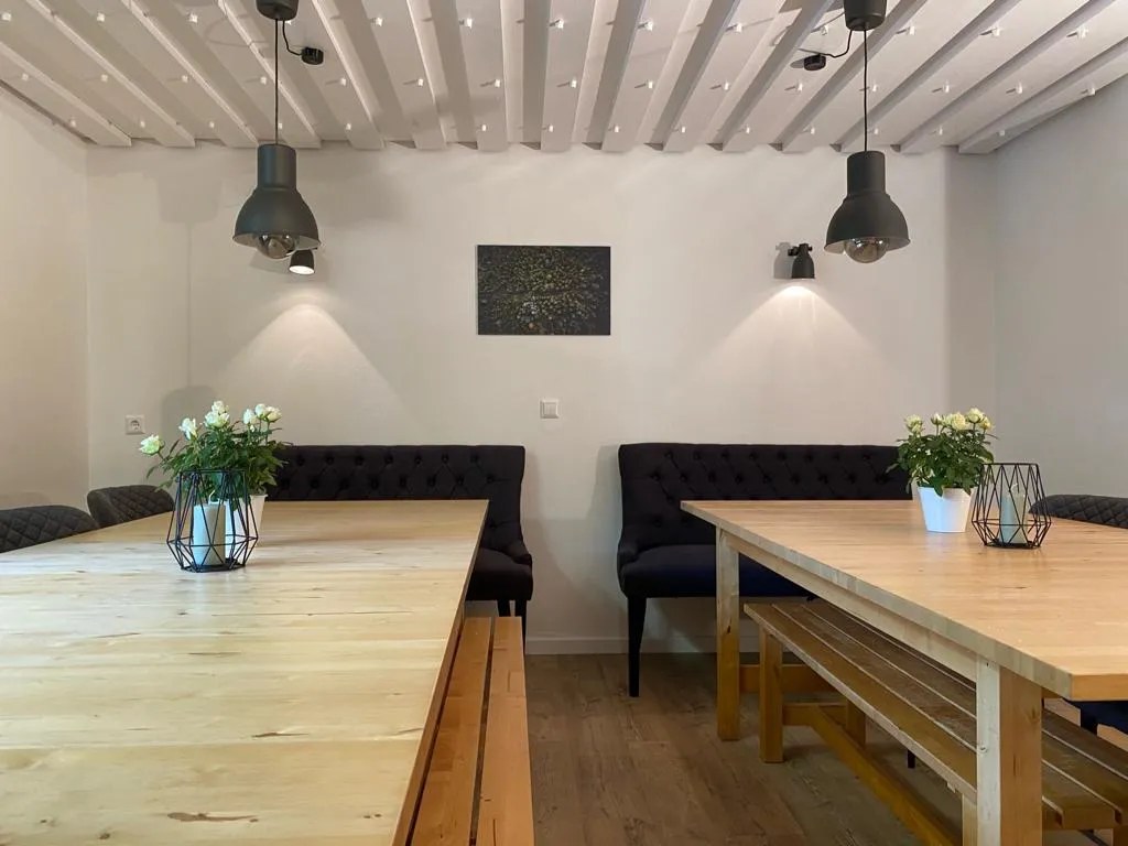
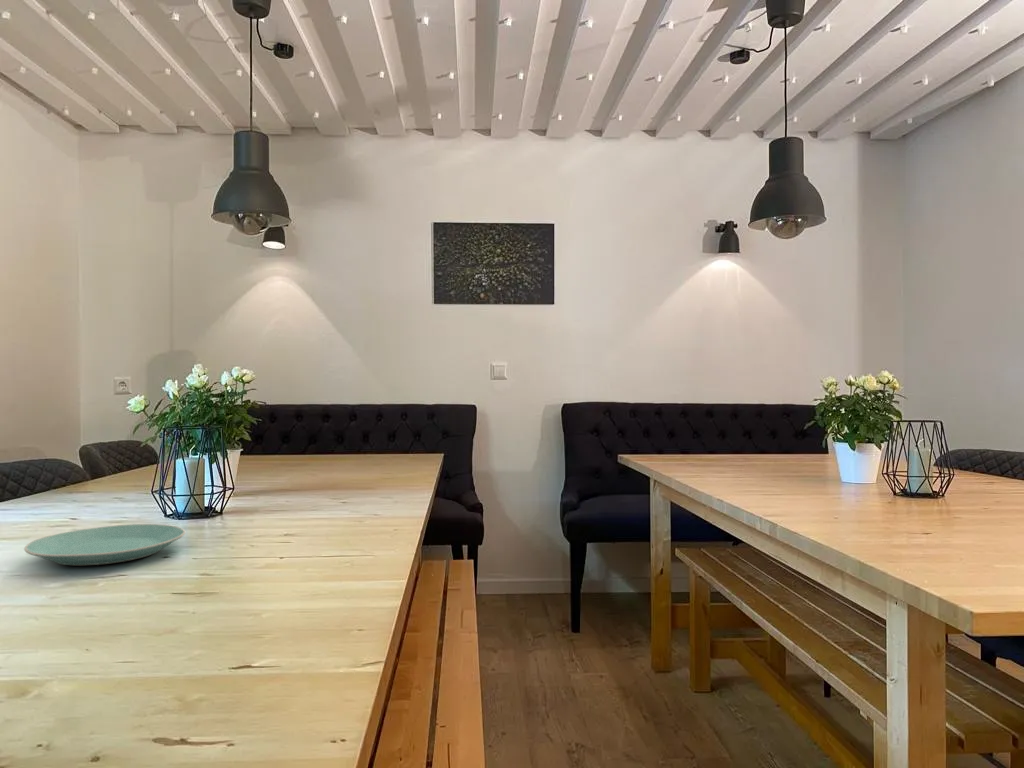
+ plate [23,523,186,566]
